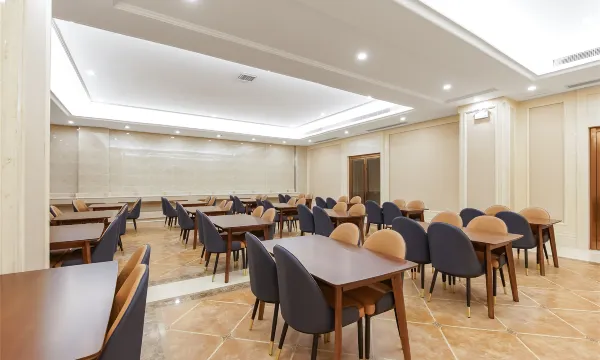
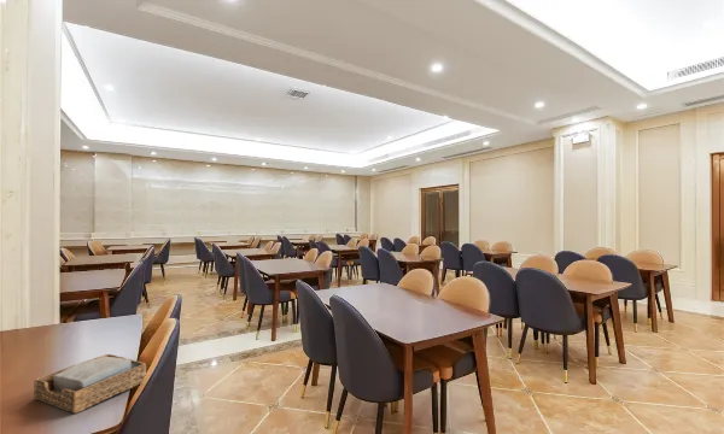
+ napkin holder [33,353,147,415]
